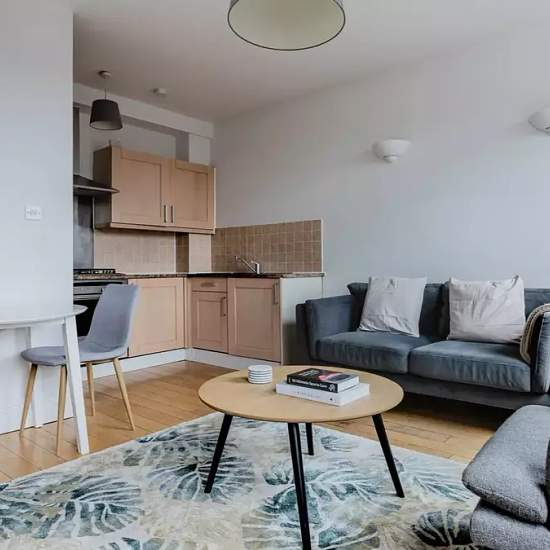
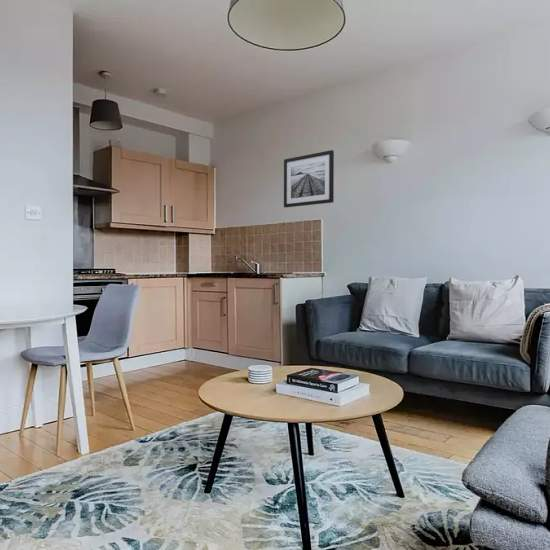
+ wall art [283,149,335,208]
